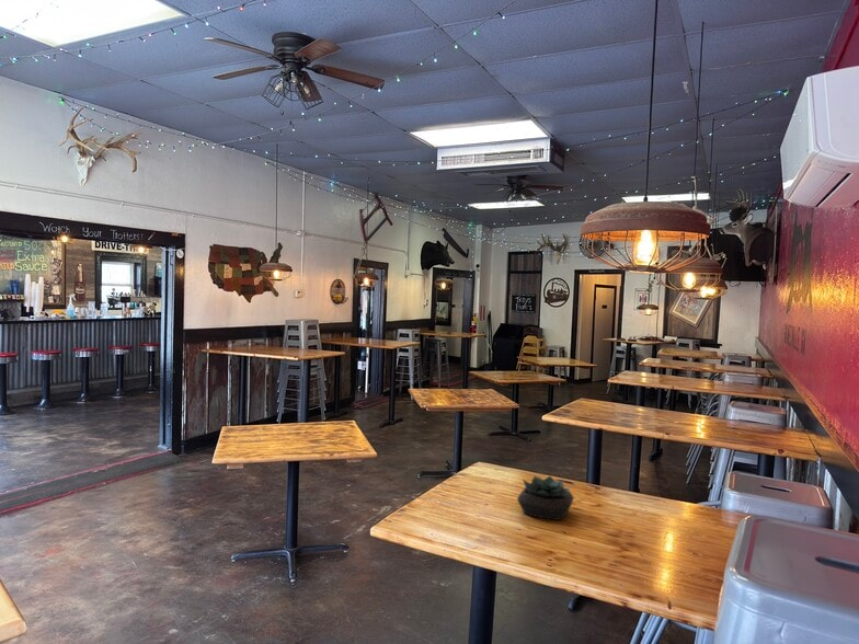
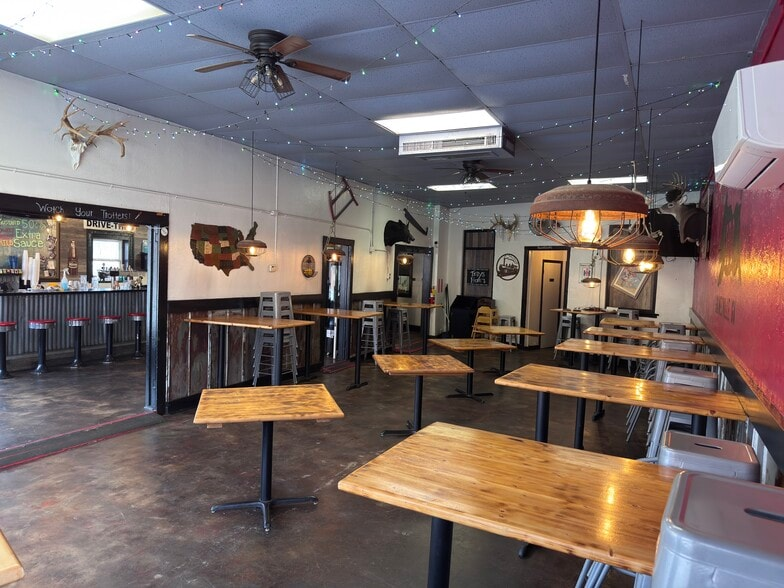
- succulent plant [516,475,575,521]
